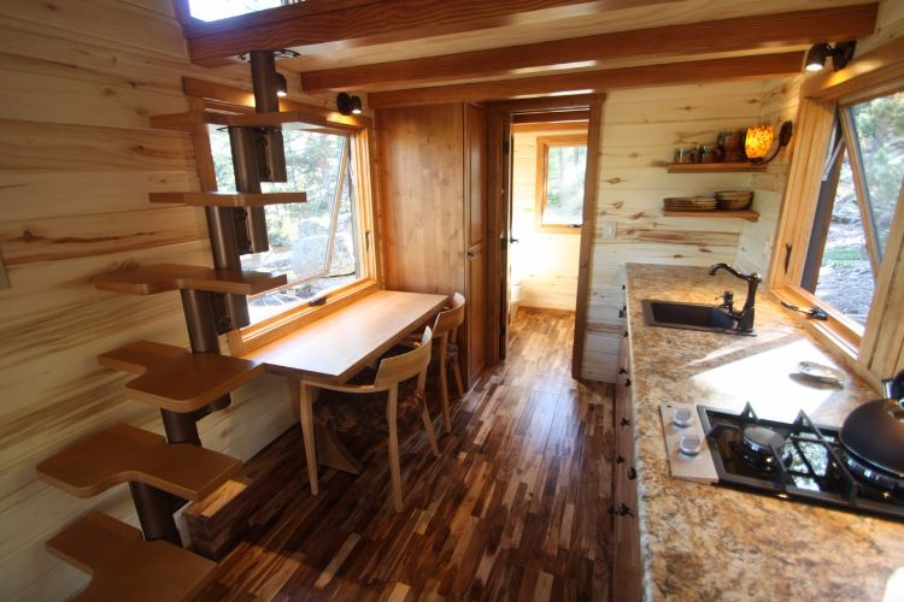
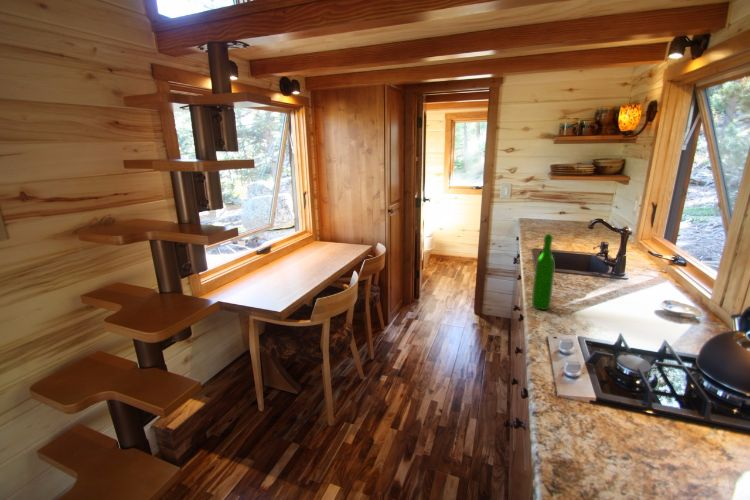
+ wine bottle [531,233,556,311]
